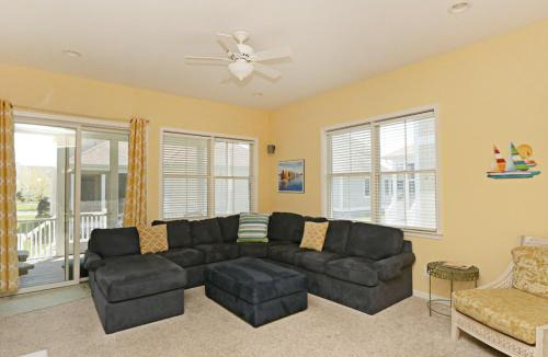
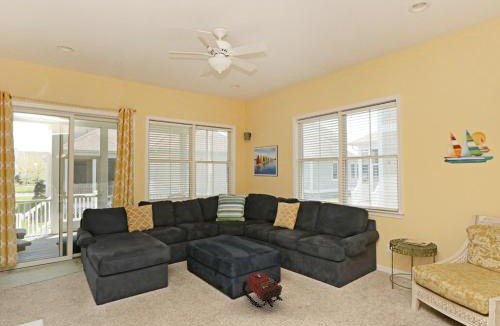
+ backpack [241,271,284,308]
